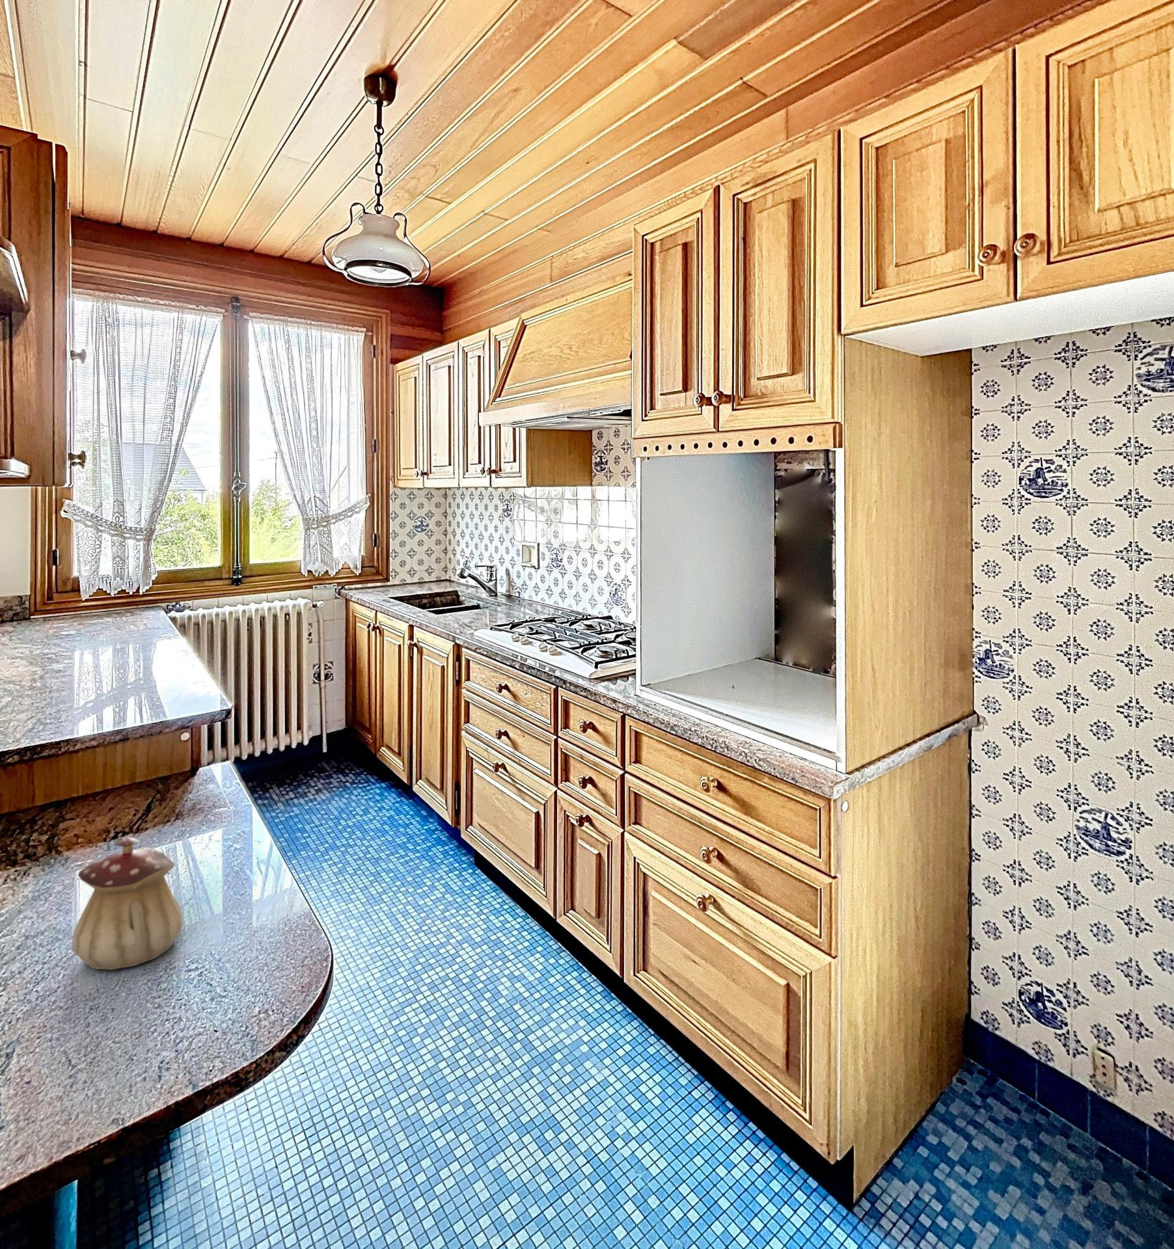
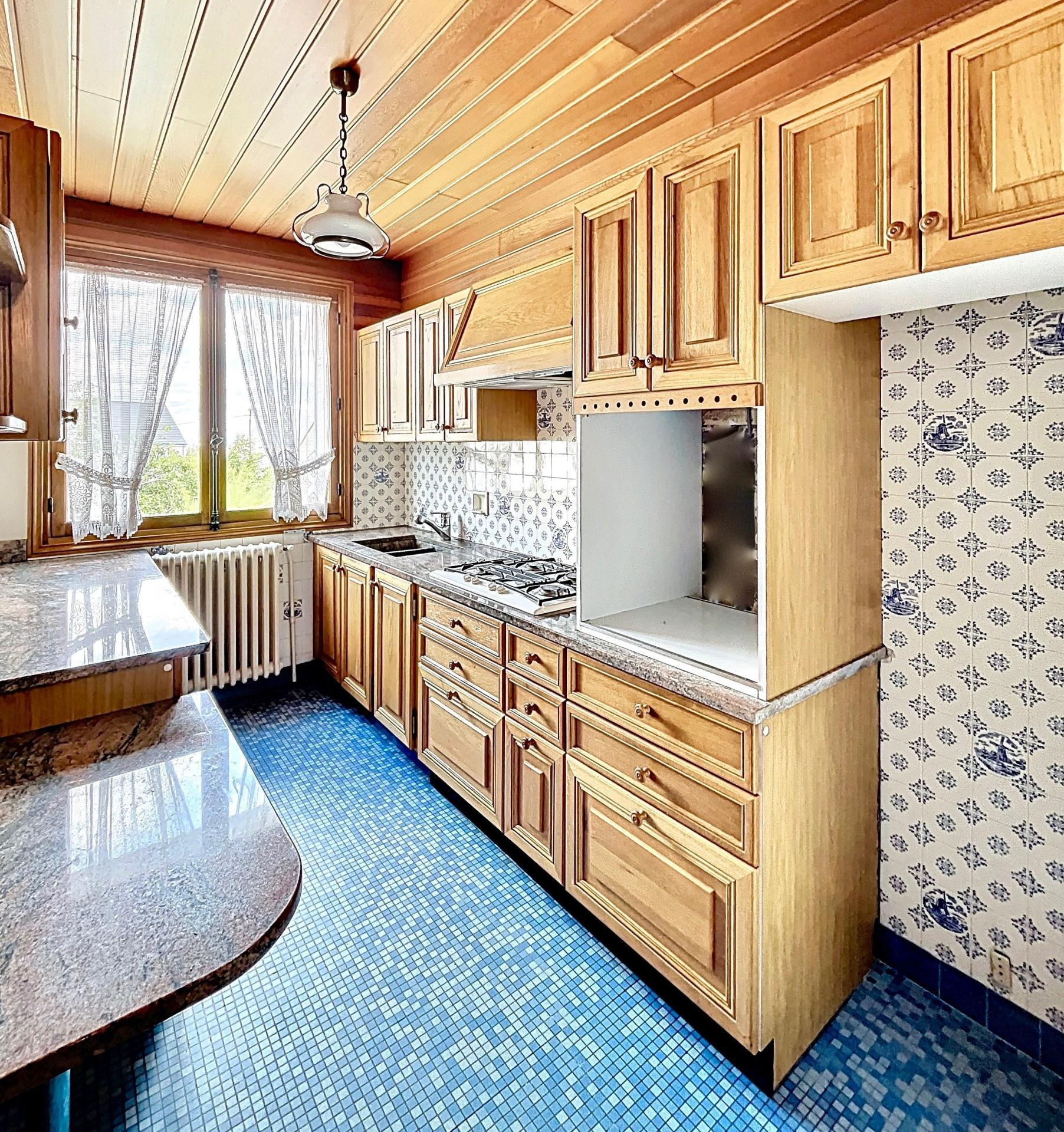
- teapot [71,836,183,971]
